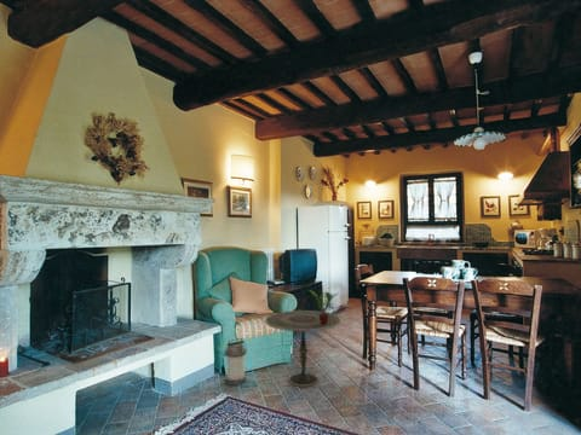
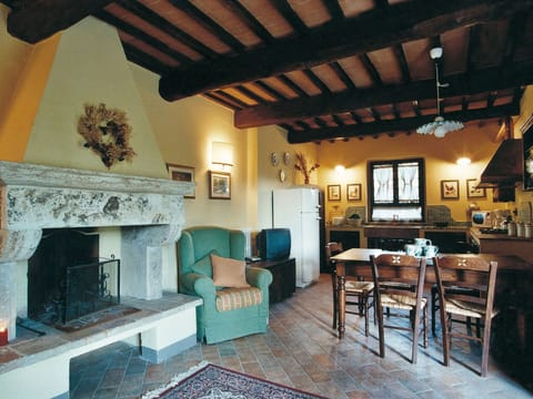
- side table [264,309,343,388]
- potted plant [307,289,339,324]
- lantern [223,337,248,385]
